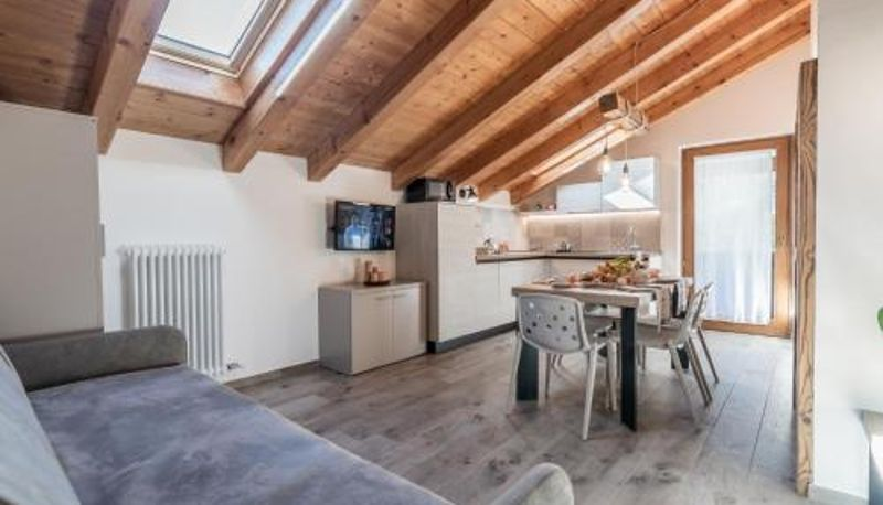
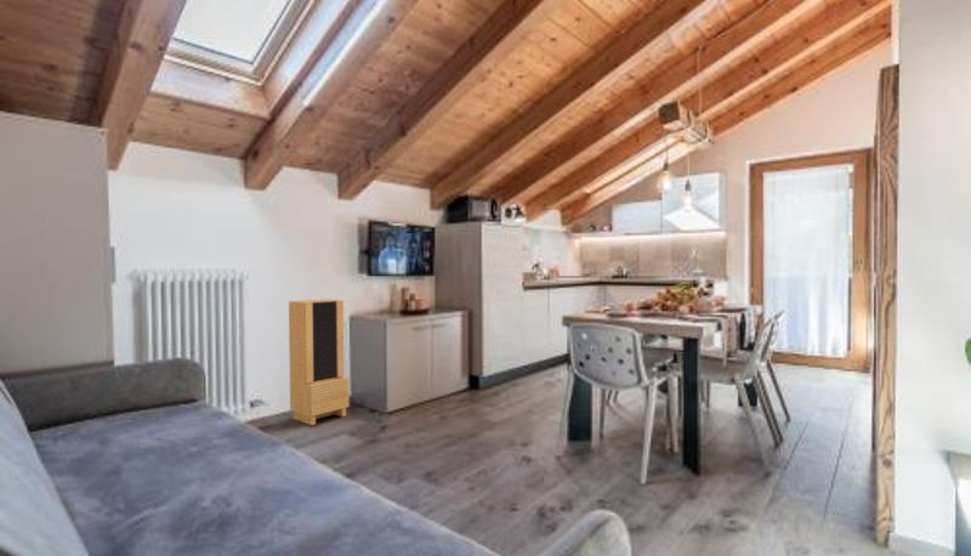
+ storage cabinet [288,299,351,426]
